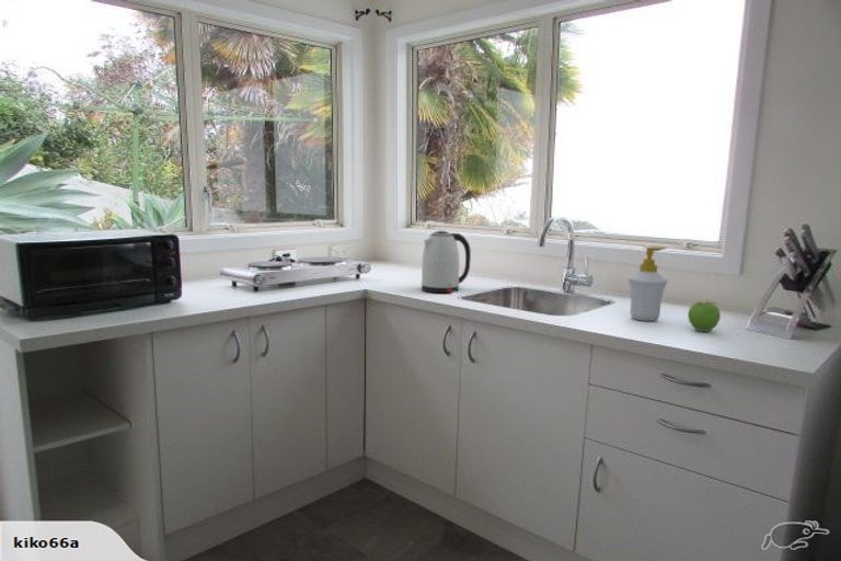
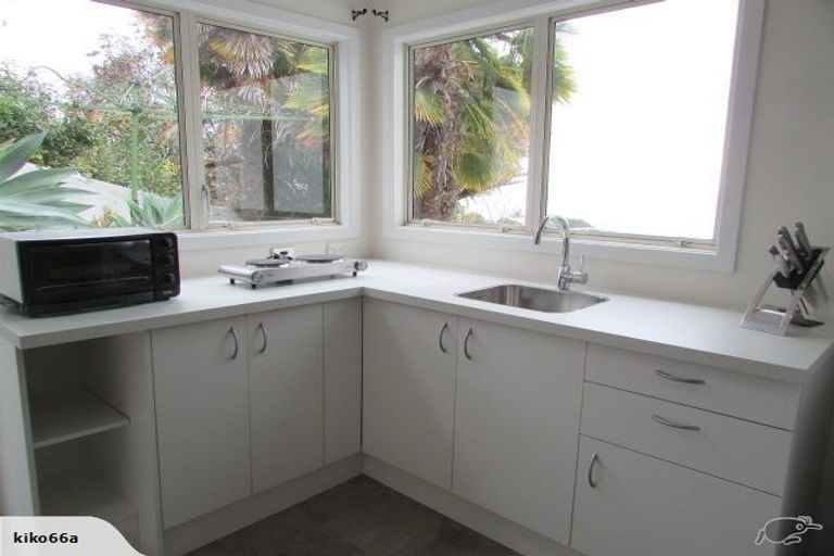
- fruit [687,298,722,333]
- soap bottle [626,245,669,322]
- kettle [420,230,472,294]
